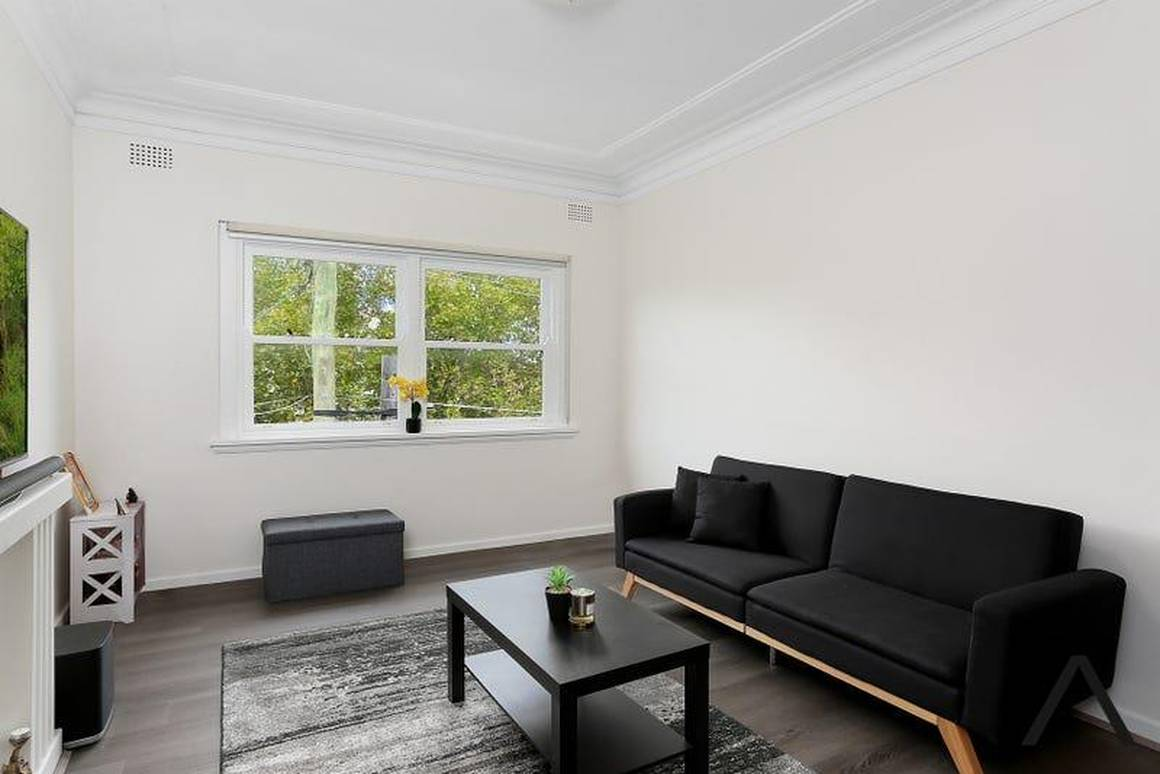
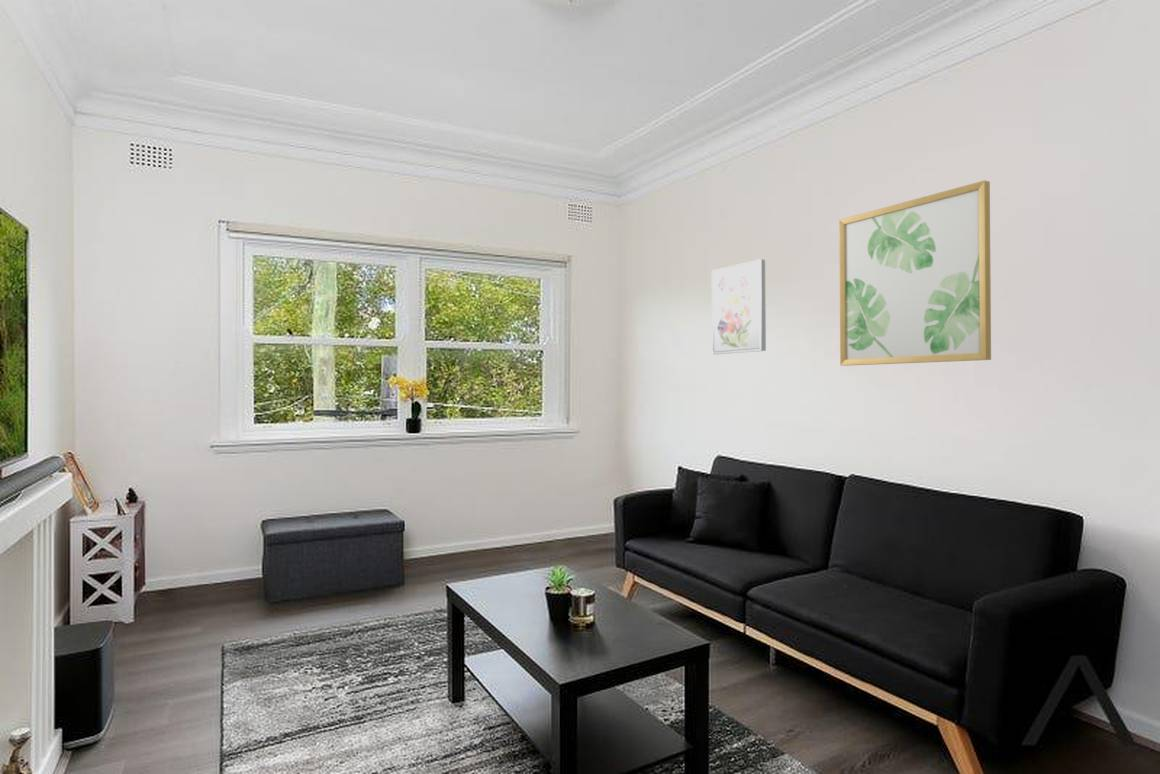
+ wall art [711,258,767,355]
+ wall art [838,179,992,367]
